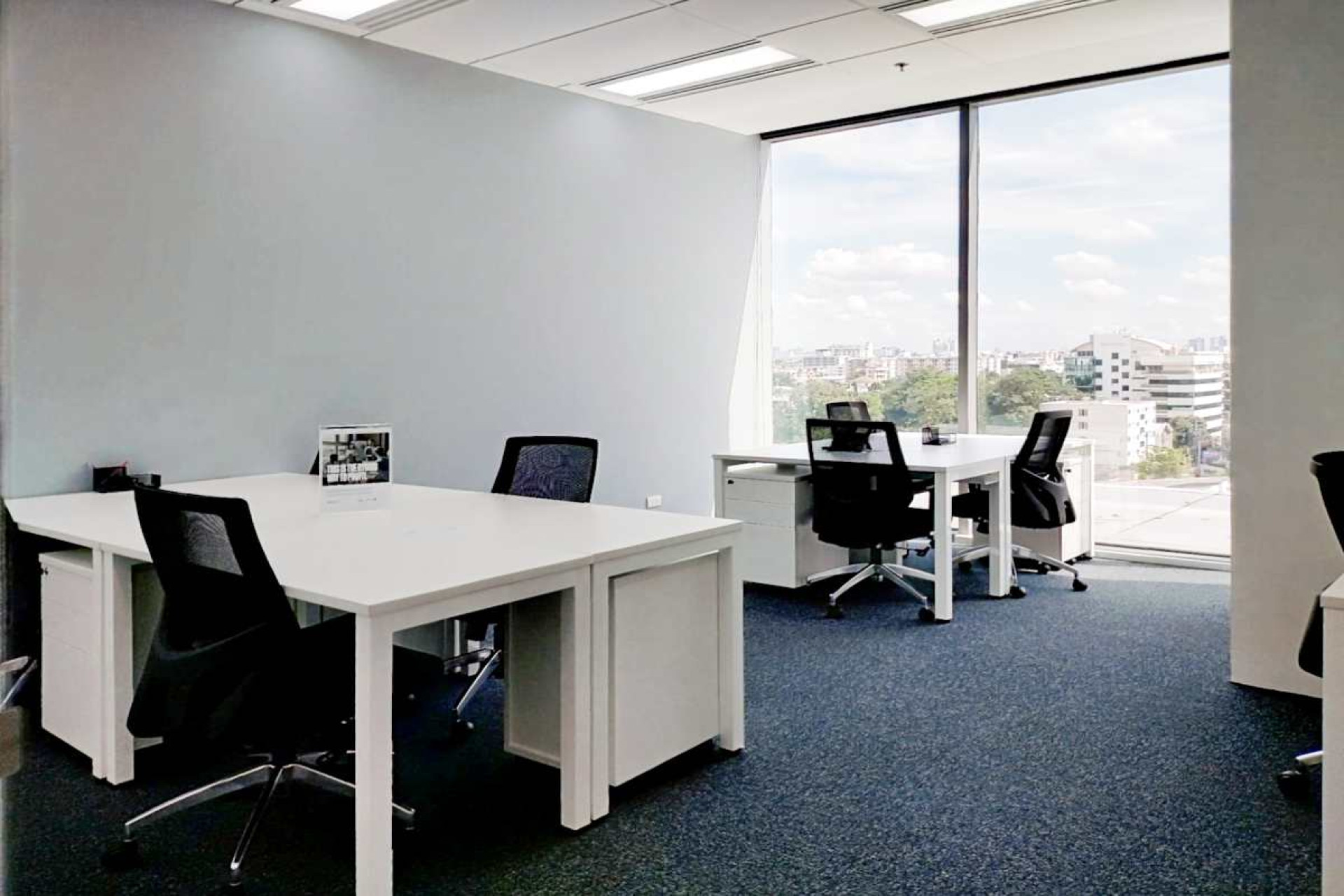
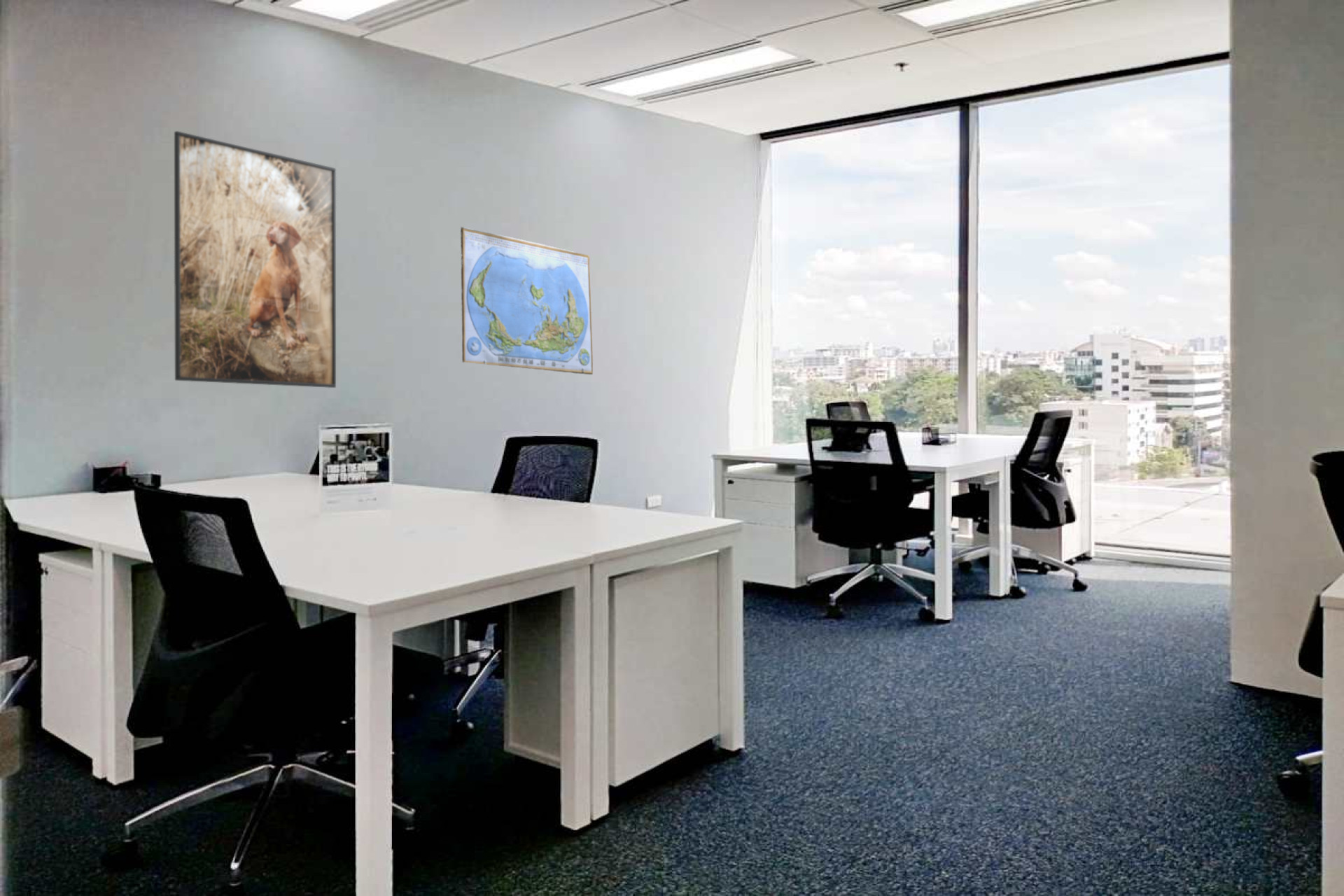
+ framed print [174,130,337,388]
+ world map [460,226,594,375]
